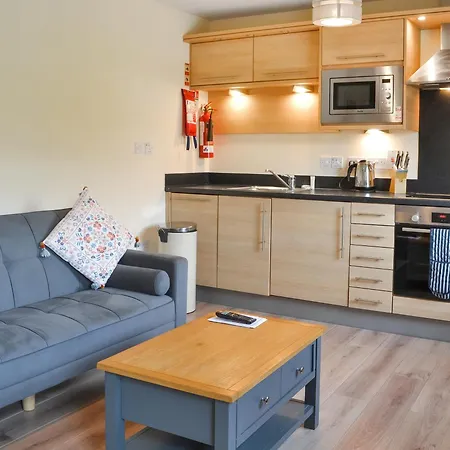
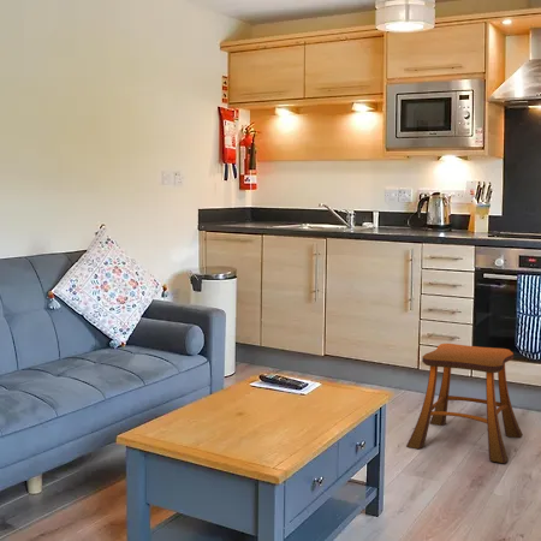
+ stool [405,343,524,464]
